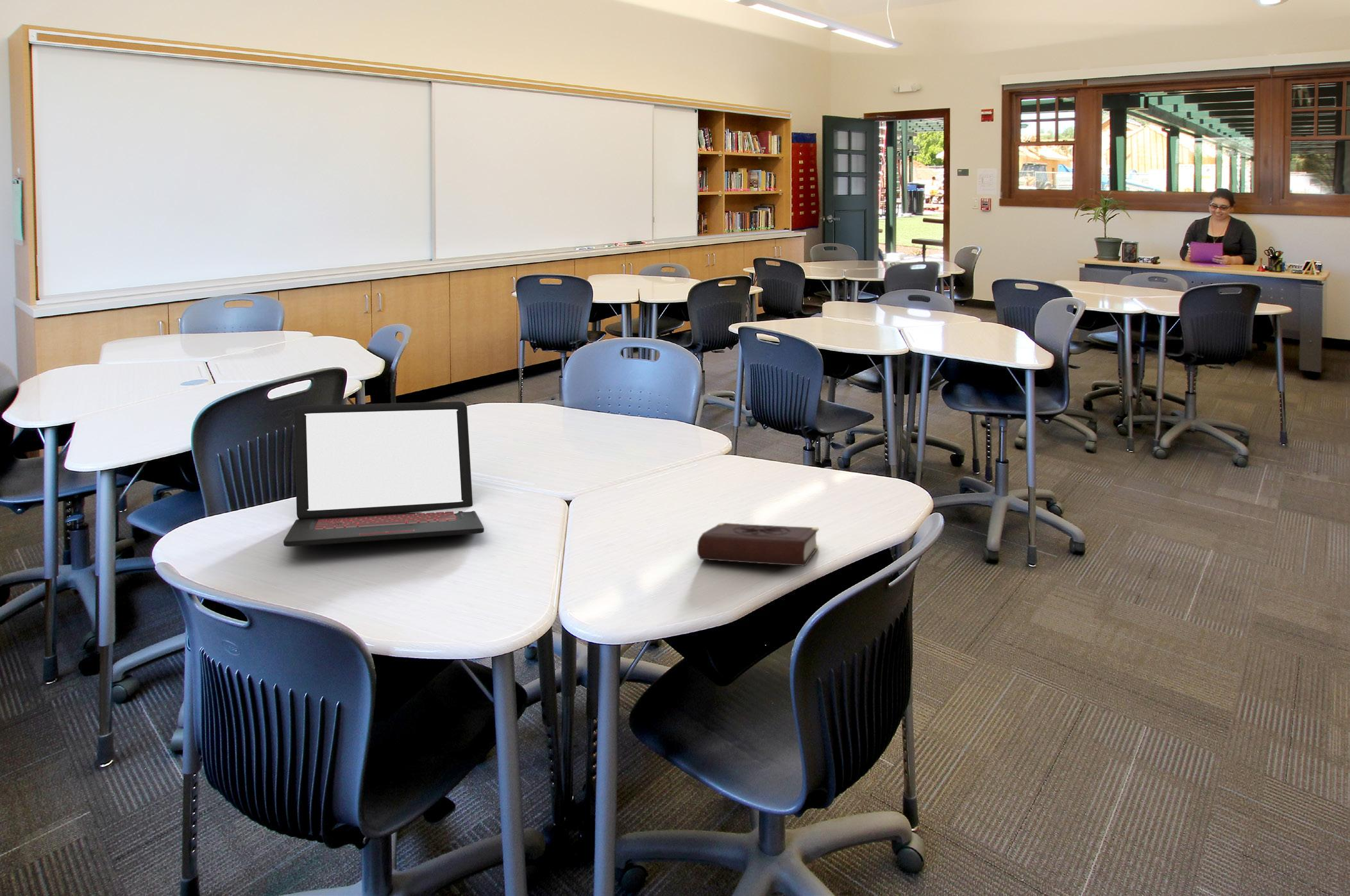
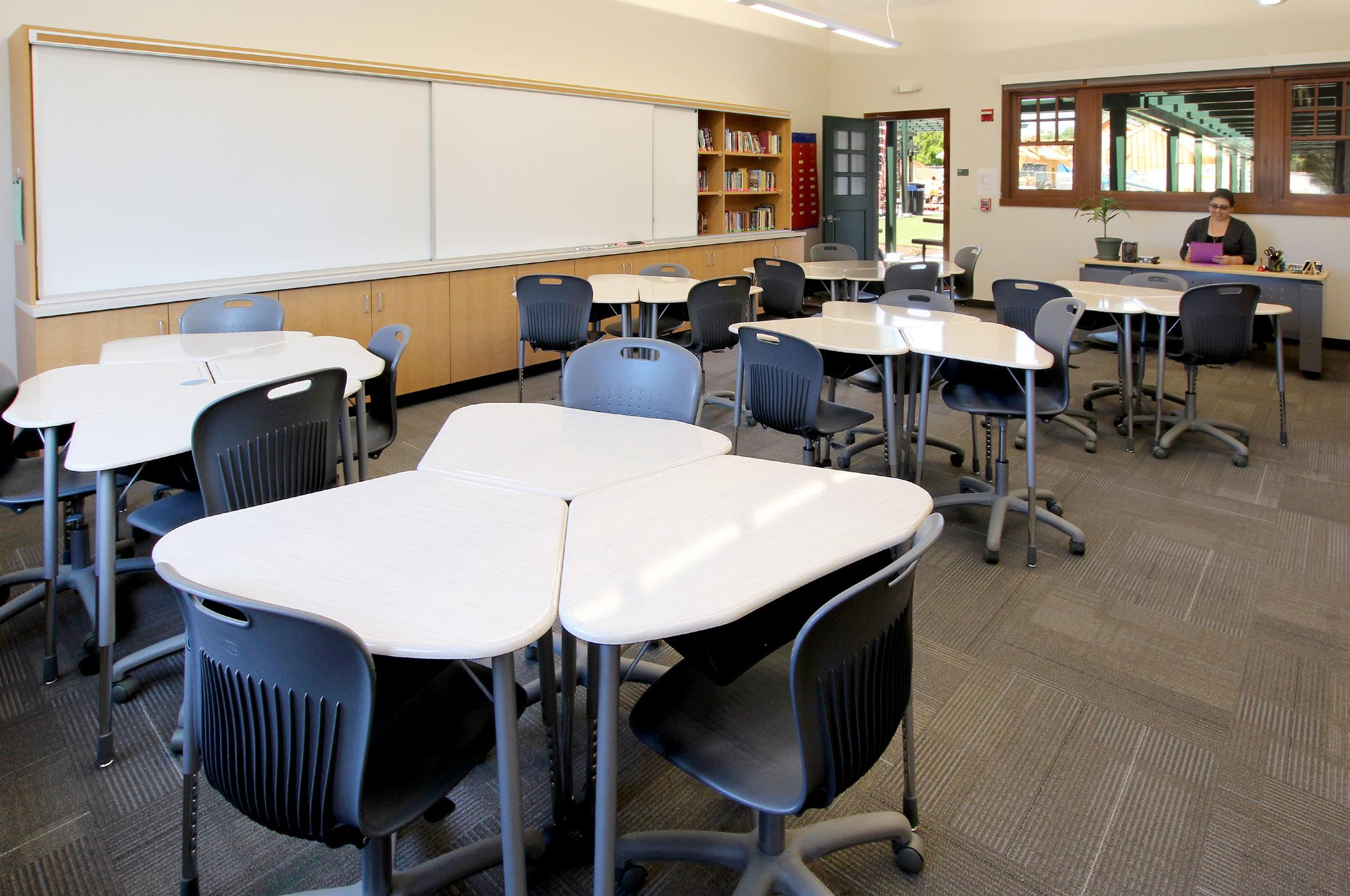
- laptop [283,401,485,547]
- book [696,522,820,567]
